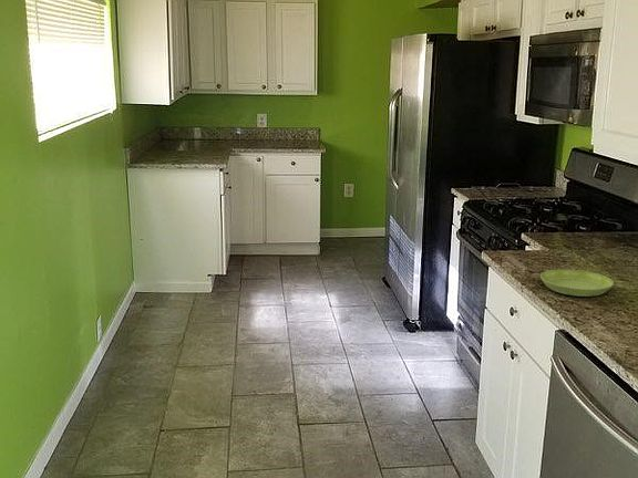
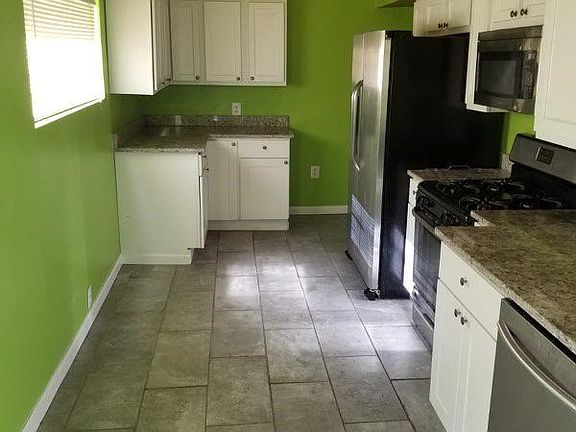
- saucer [539,269,615,298]
